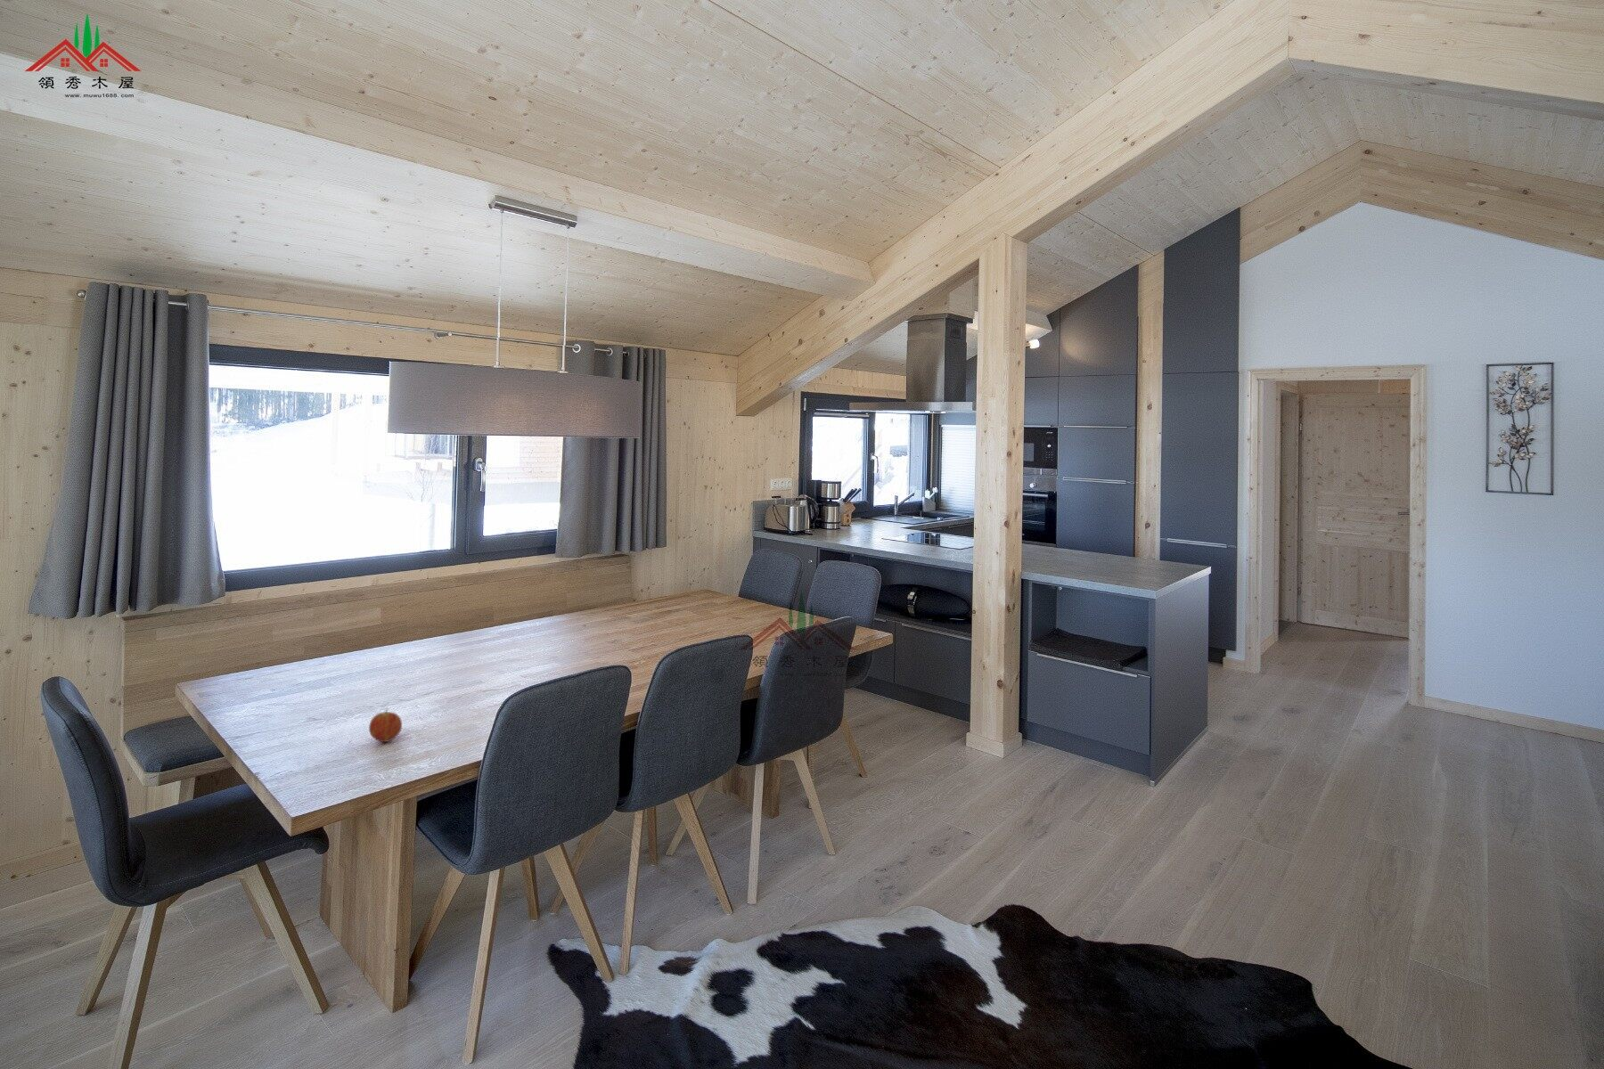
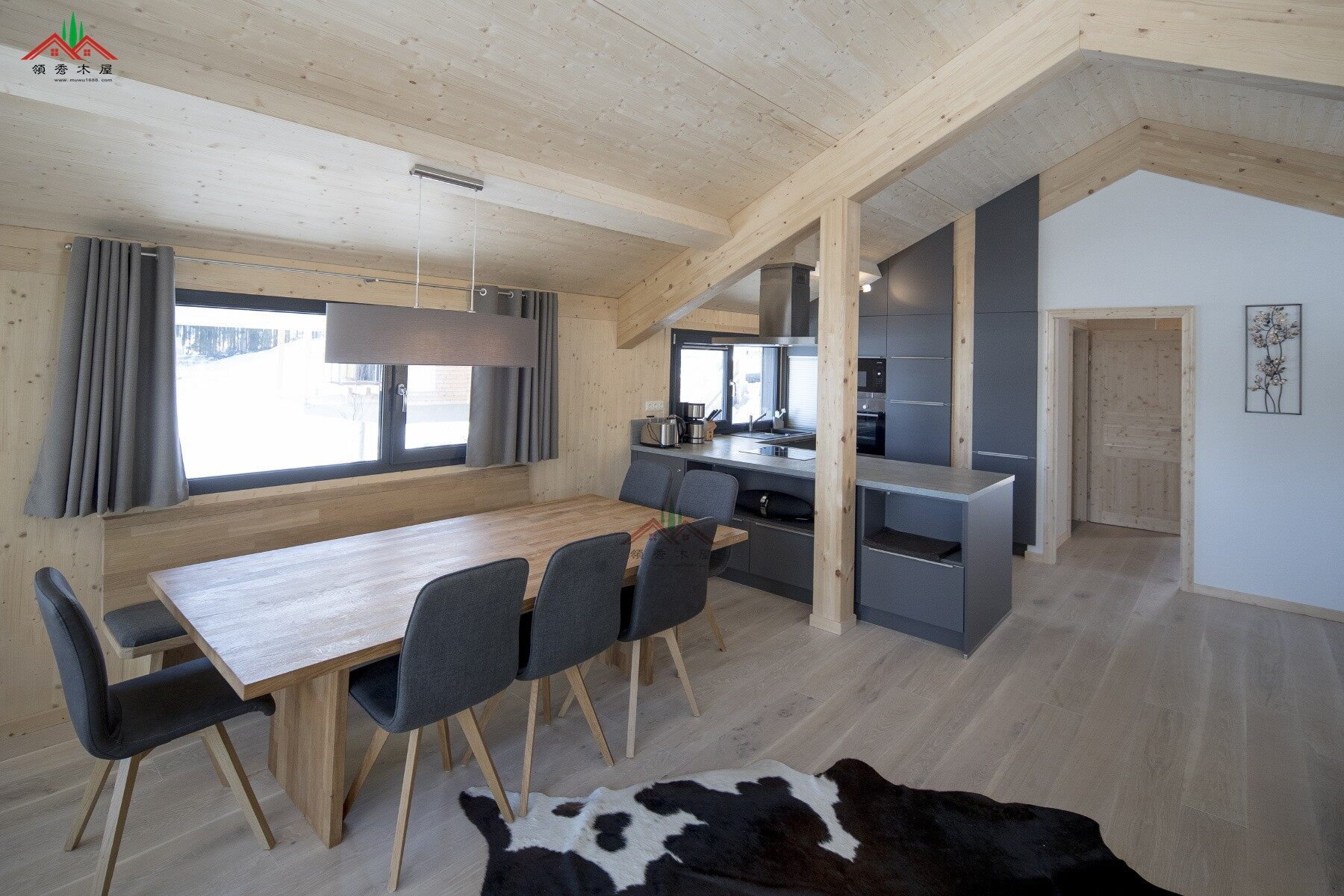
- fruit [368,707,402,743]
